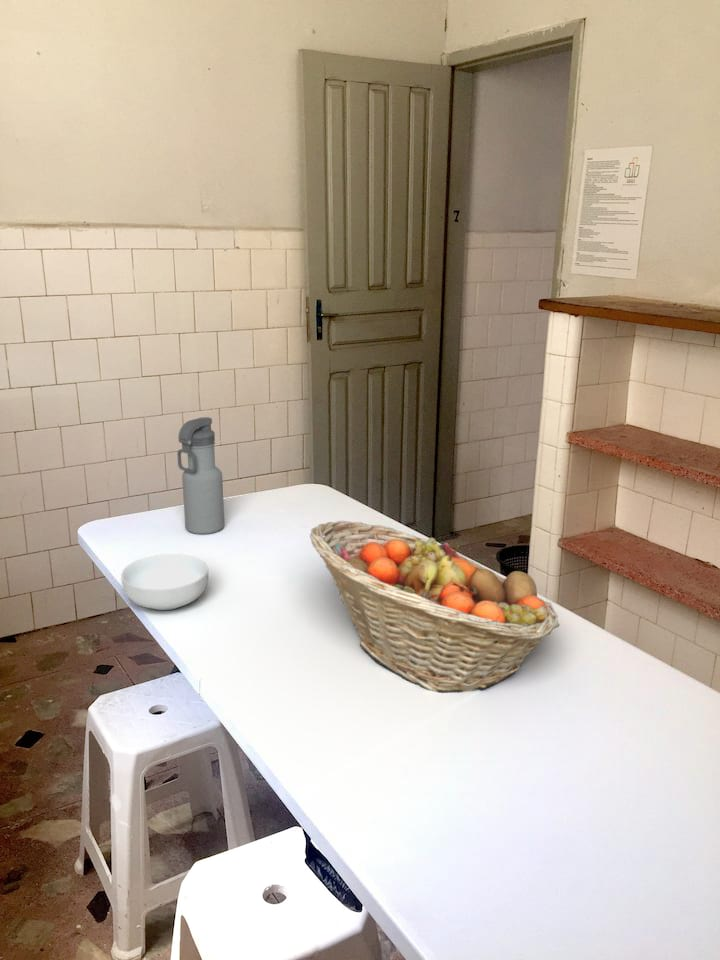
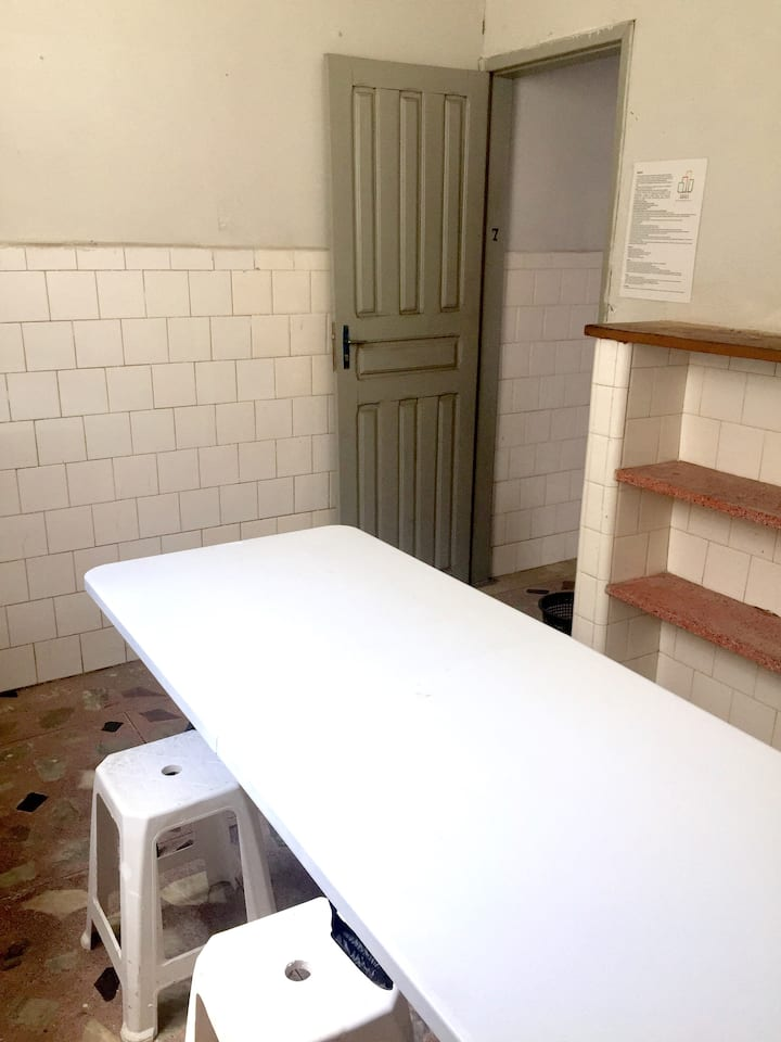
- cereal bowl [120,553,209,611]
- fruit basket [309,520,561,694]
- water bottle [176,416,225,535]
